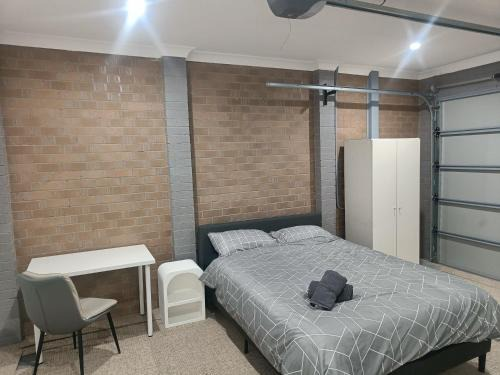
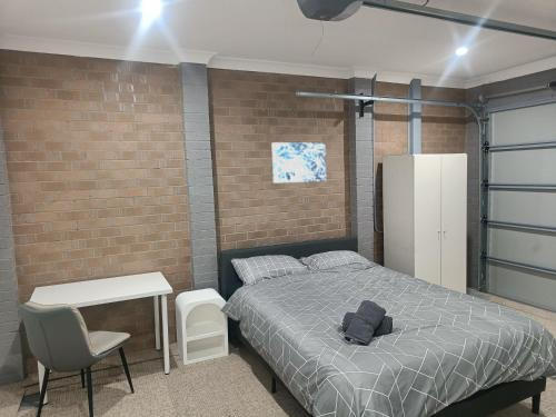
+ wall art [271,141,327,185]
